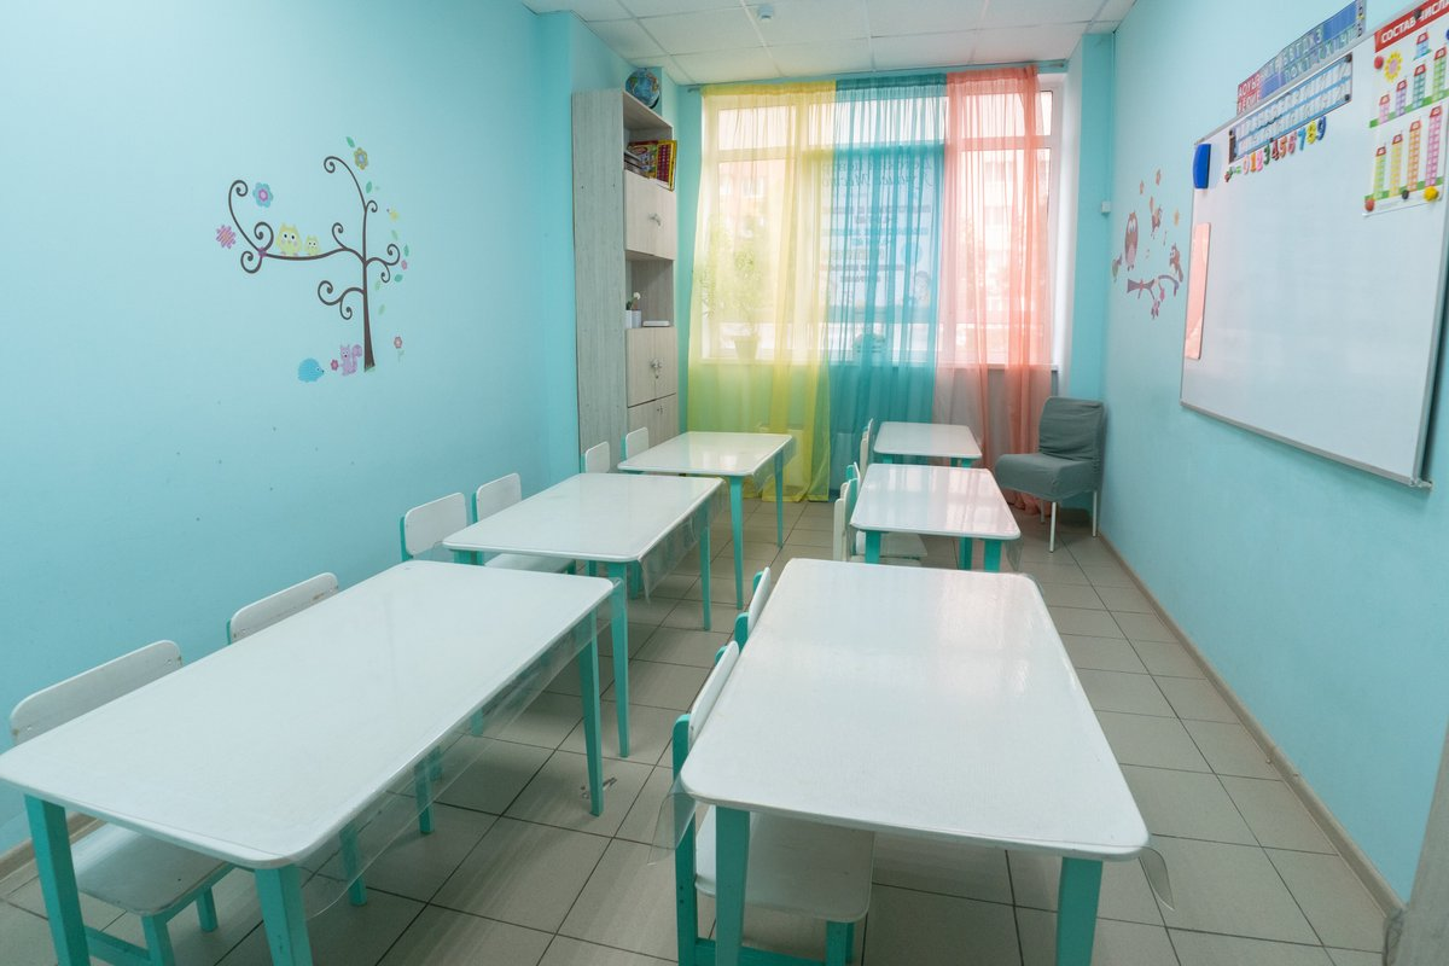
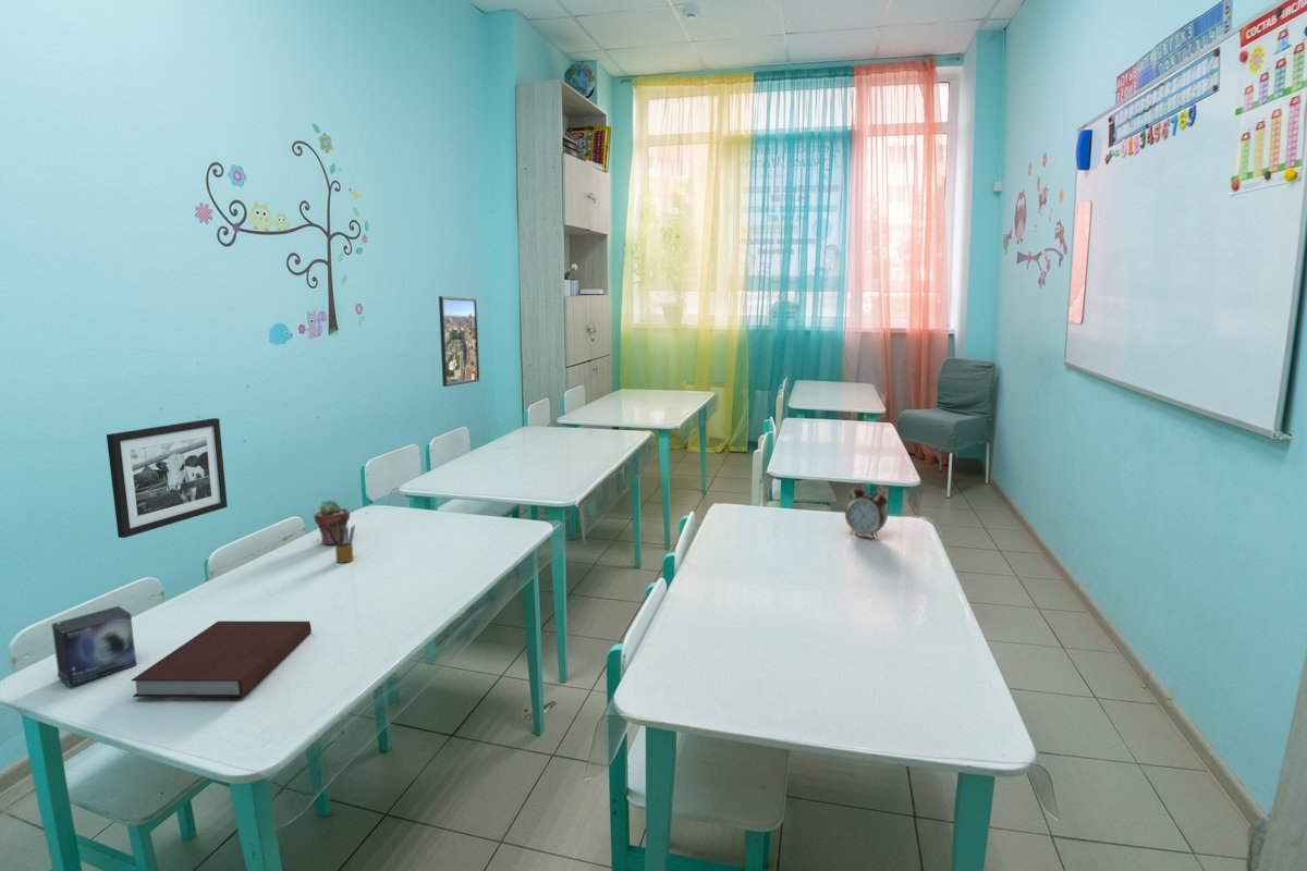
+ potted succulent [313,499,351,545]
+ picture frame [106,417,229,539]
+ pencil box [326,523,356,564]
+ small box [51,605,137,687]
+ alarm clock [844,481,889,540]
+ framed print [438,295,480,388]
+ notebook [131,619,313,698]
